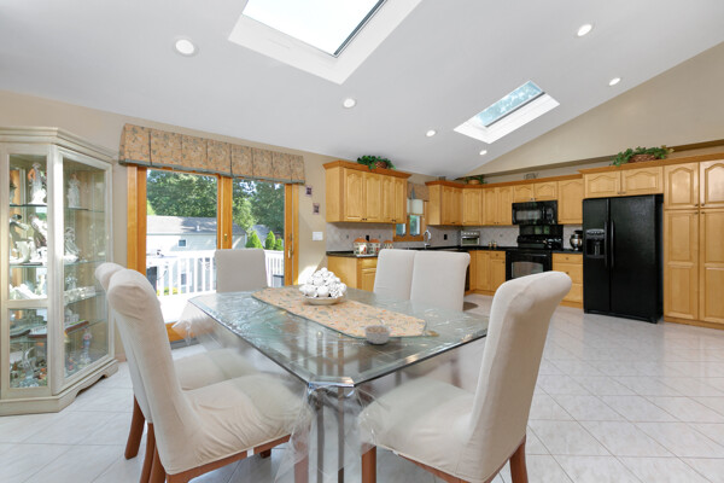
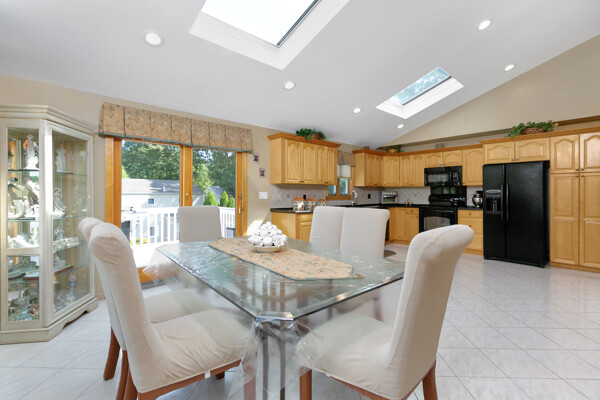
- legume [361,320,393,345]
